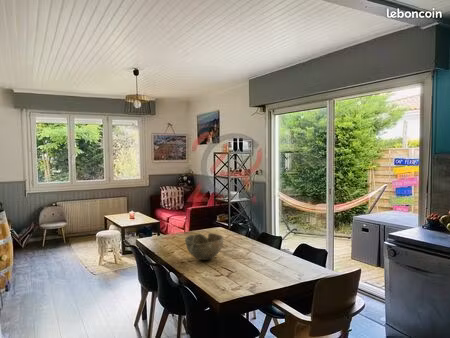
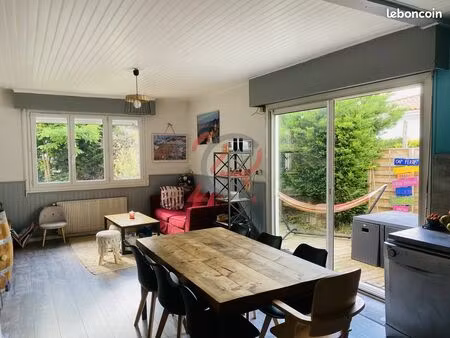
- bowl [184,232,225,261]
